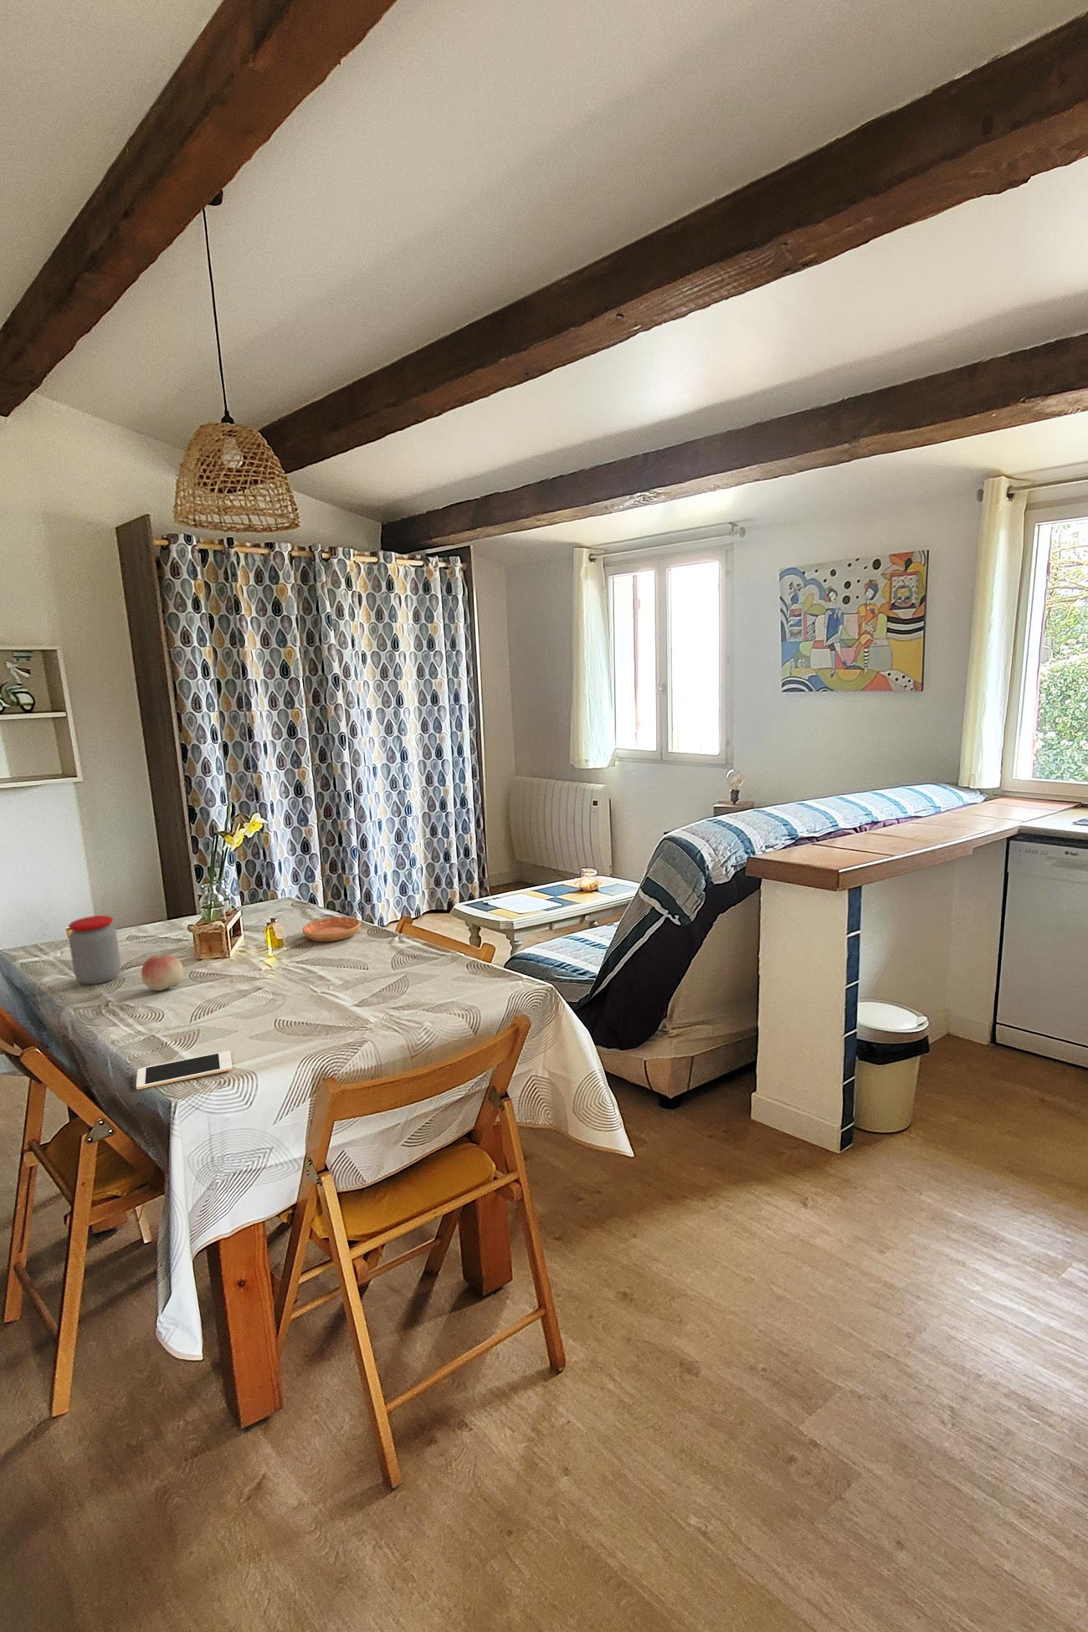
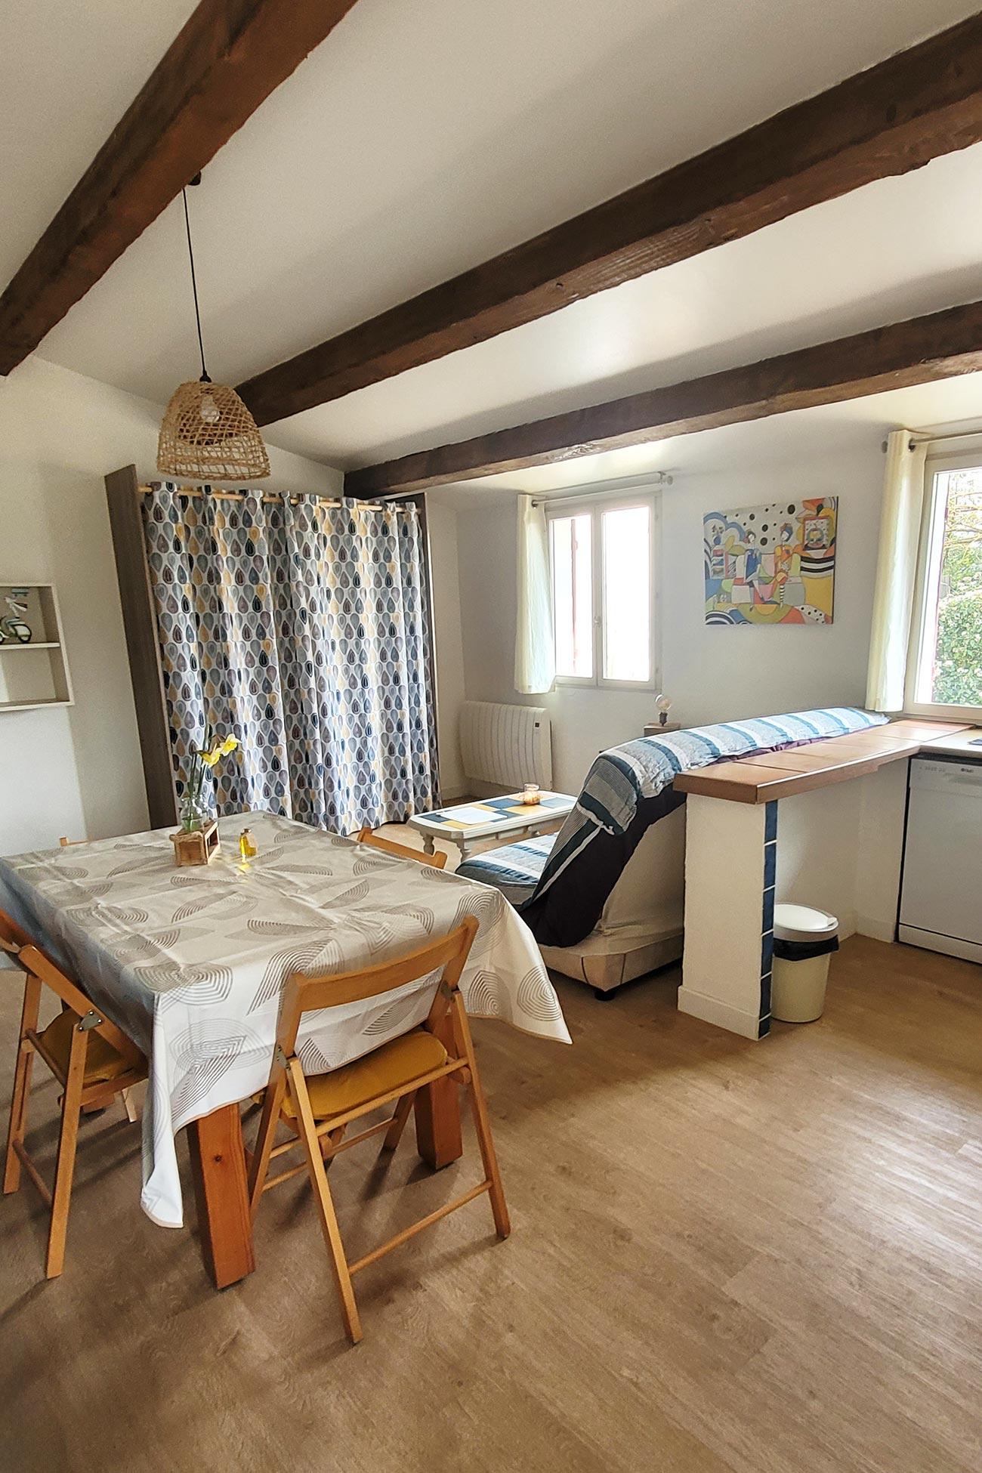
- jar [68,914,121,985]
- fruit [141,954,185,992]
- cell phone [136,1050,233,1090]
- saucer [301,917,362,942]
